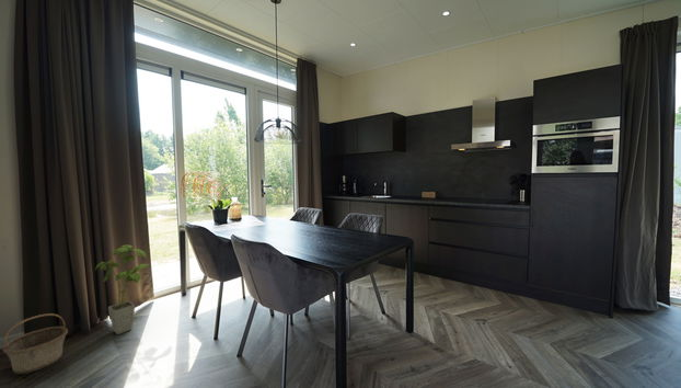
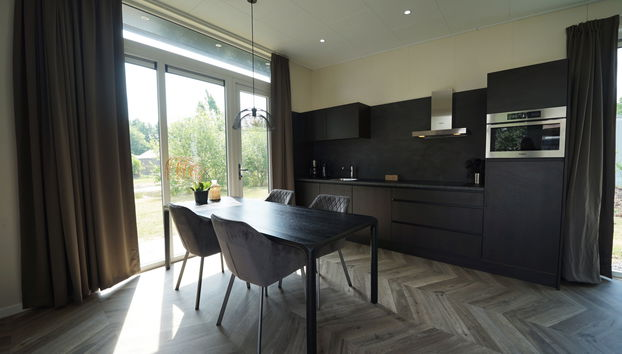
- house plant [94,244,151,335]
- basket [2,312,69,375]
